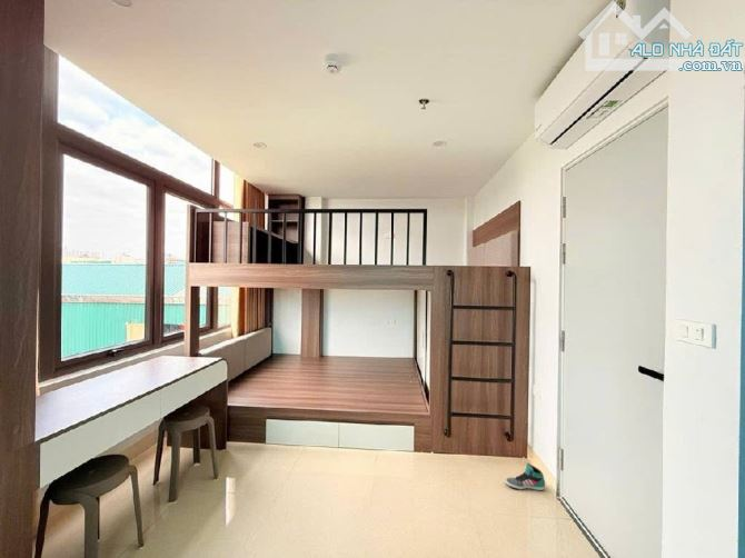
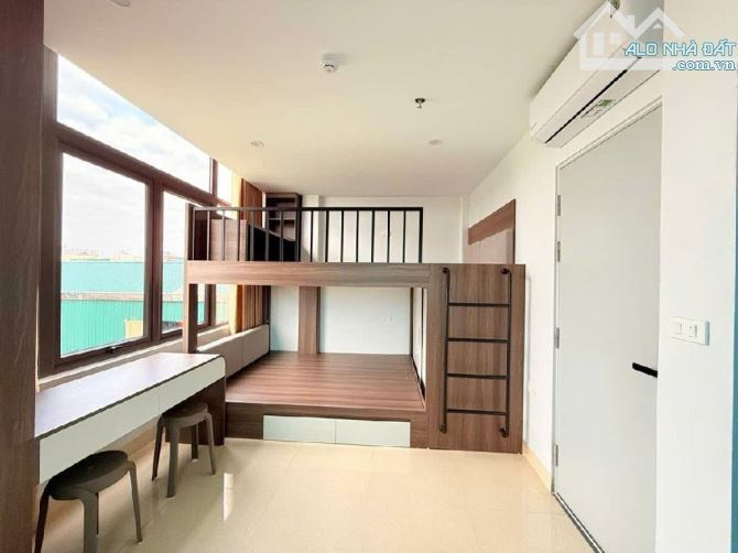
- sneaker [505,461,546,491]
